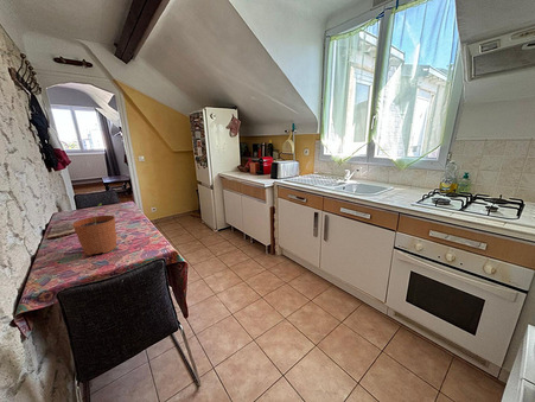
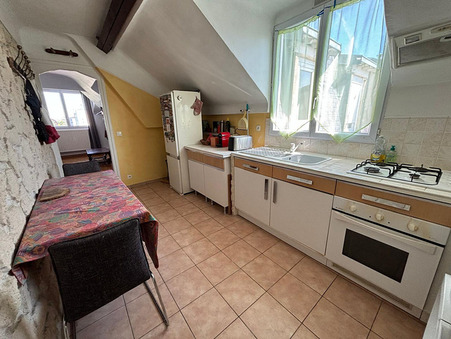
- plant pot [71,203,117,256]
